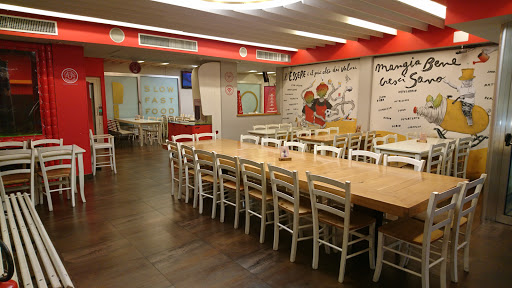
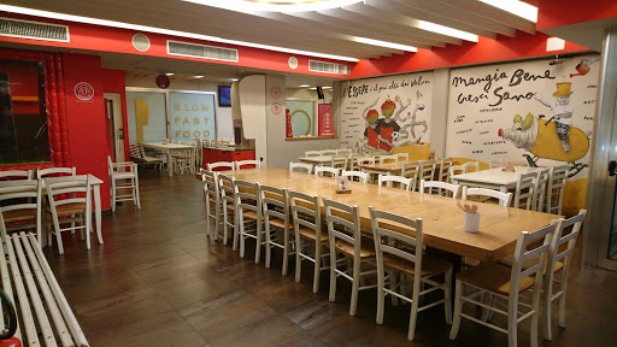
+ utensil holder [457,202,482,234]
